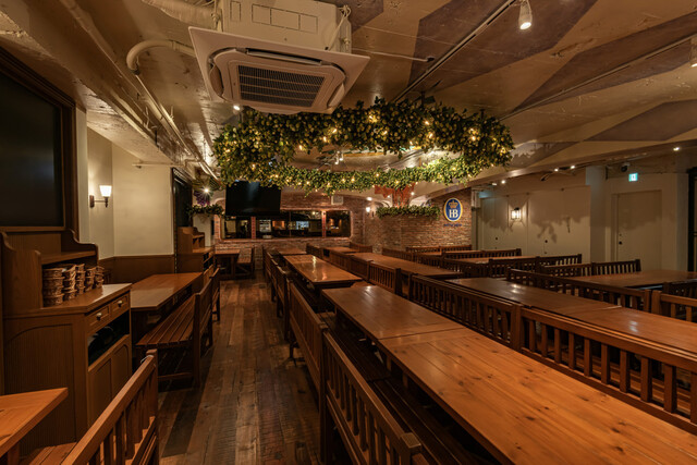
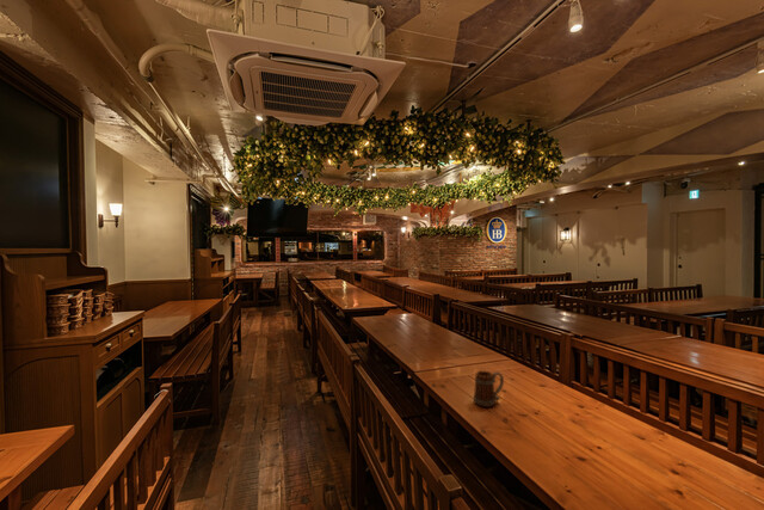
+ beer mug [473,369,505,408]
